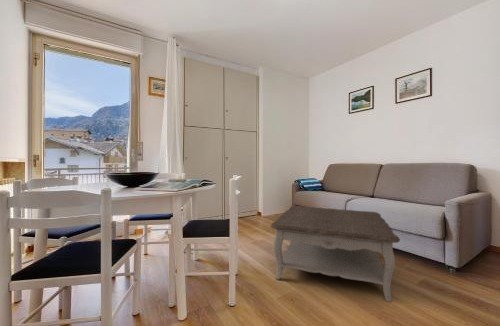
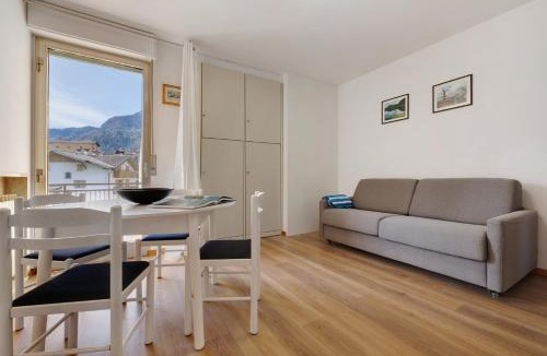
- coffee table [270,205,401,303]
